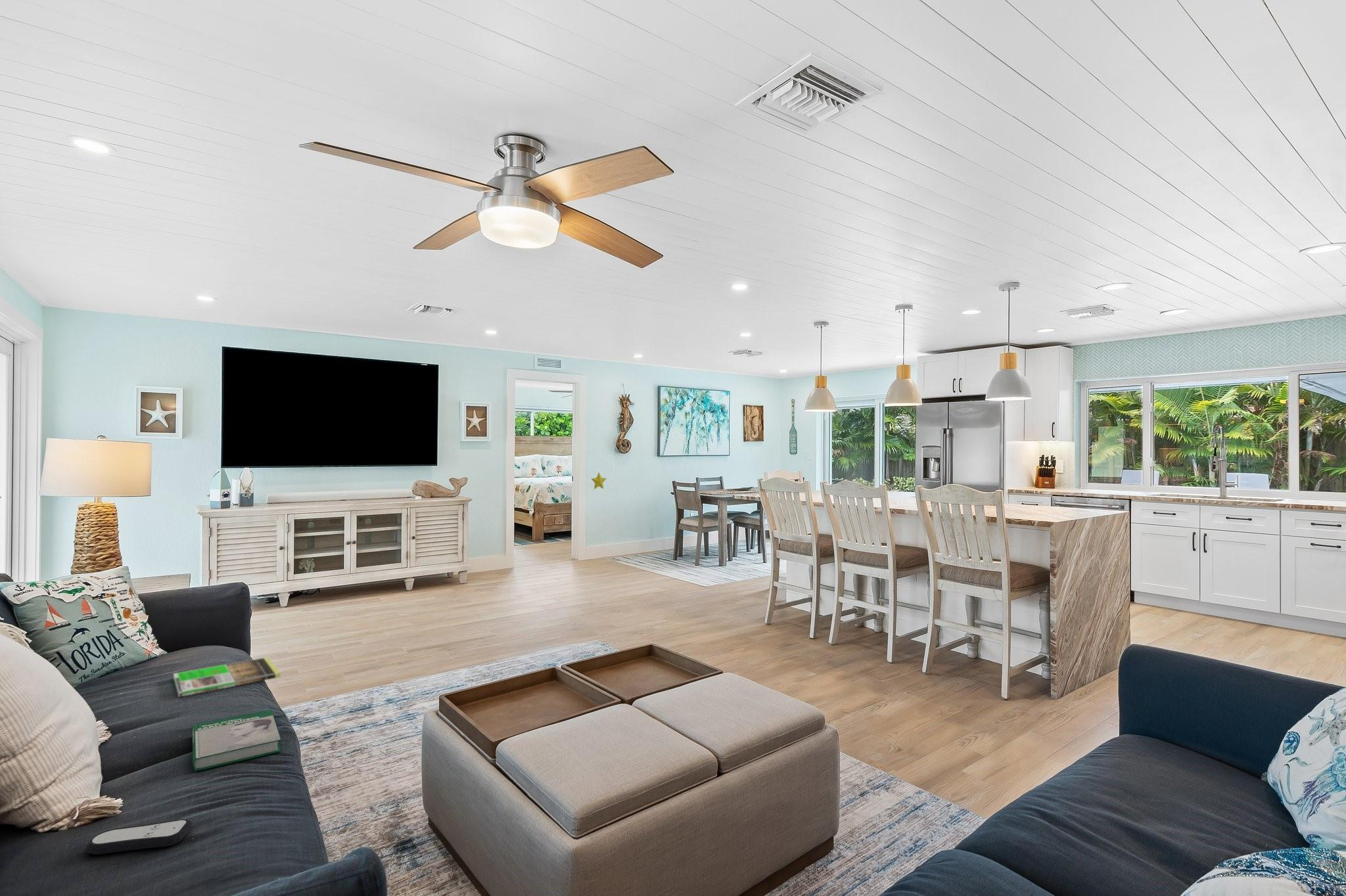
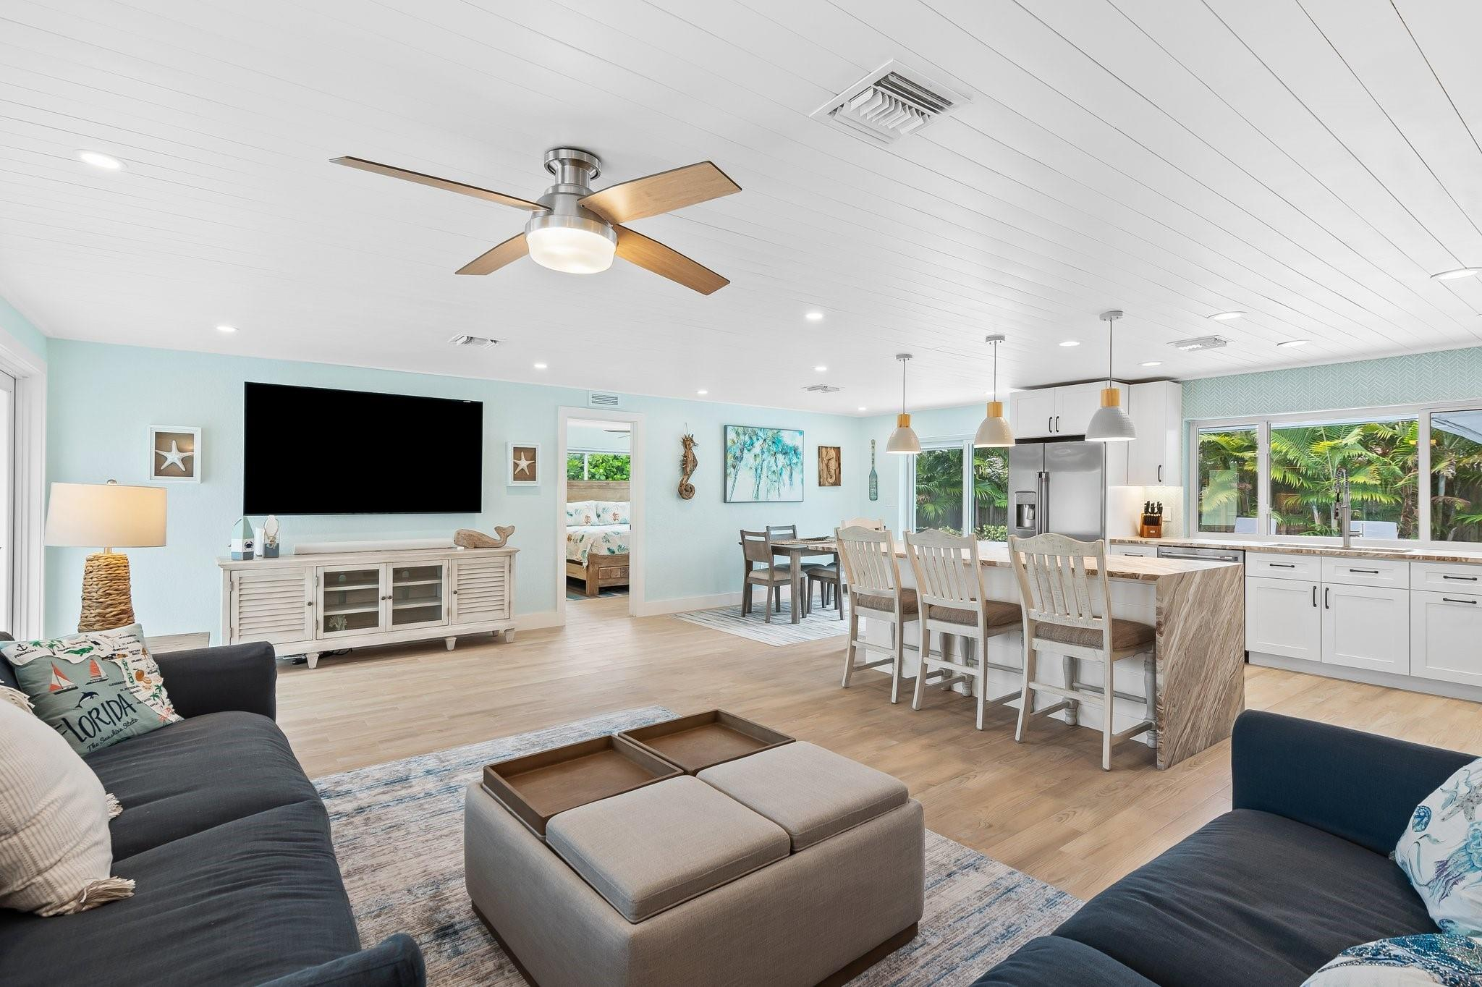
- book [192,709,282,773]
- decorative star [591,472,607,490]
- magazine [173,656,281,698]
- remote control [85,818,193,855]
